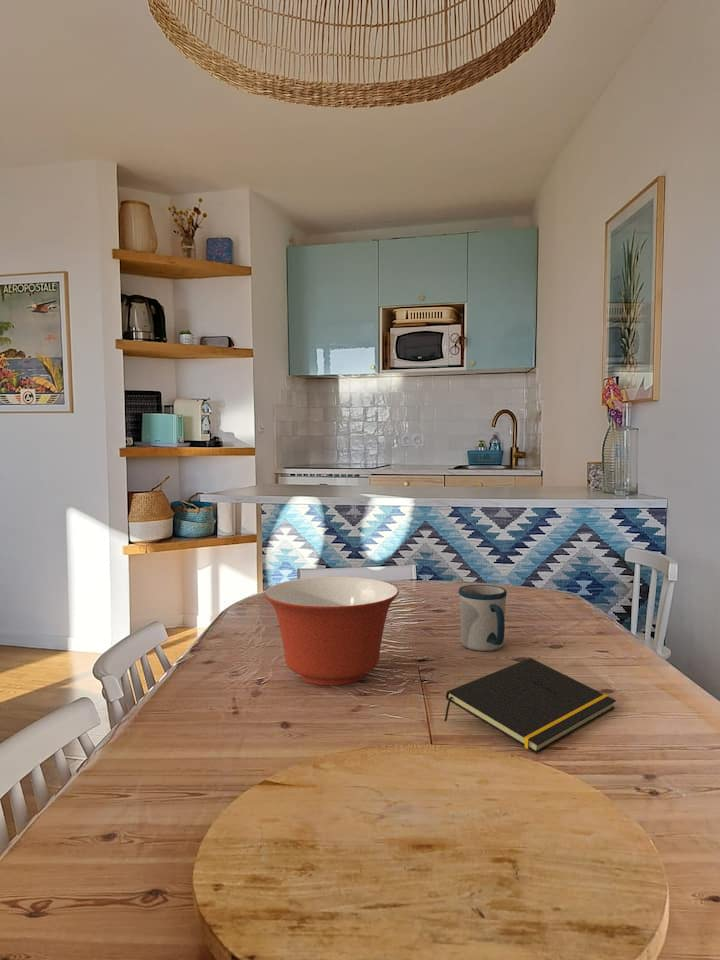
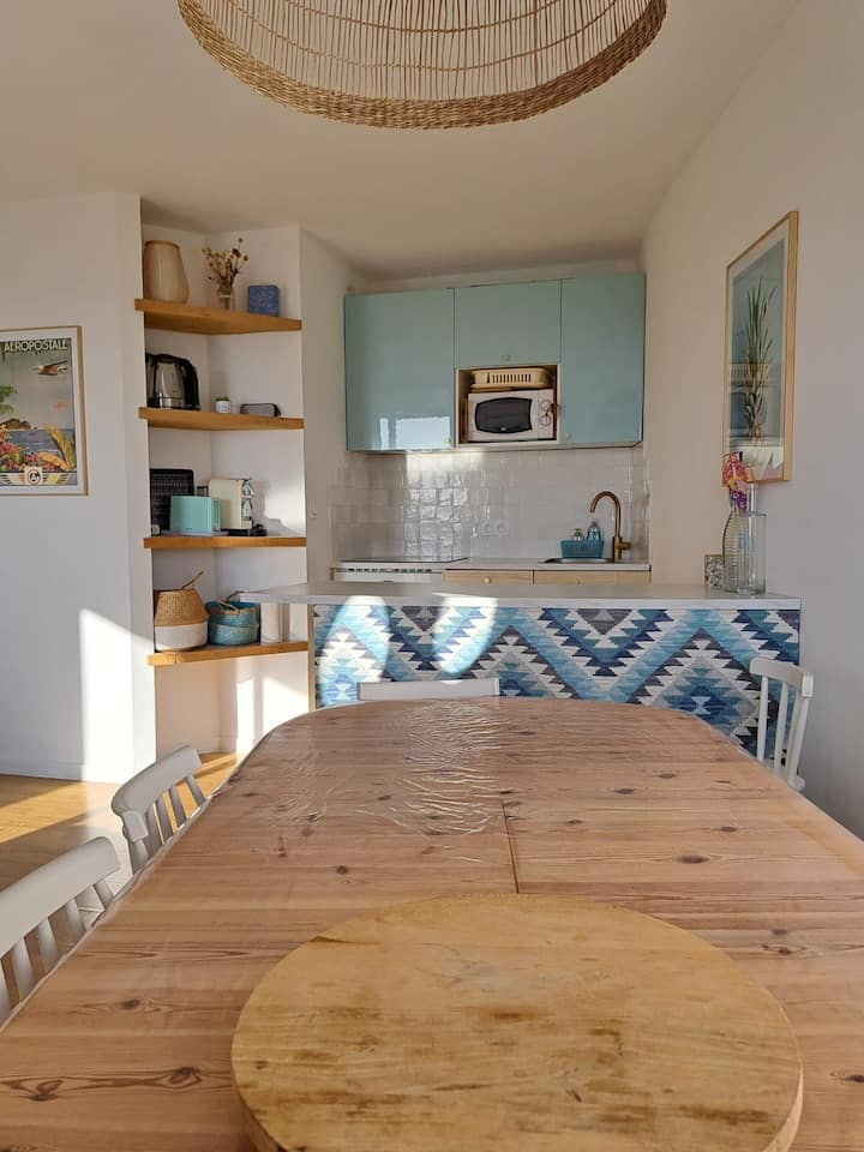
- notepad [443,657,617,754]
- mixing bowl [263,576,400,686]
- mug [458,584,508,652]
